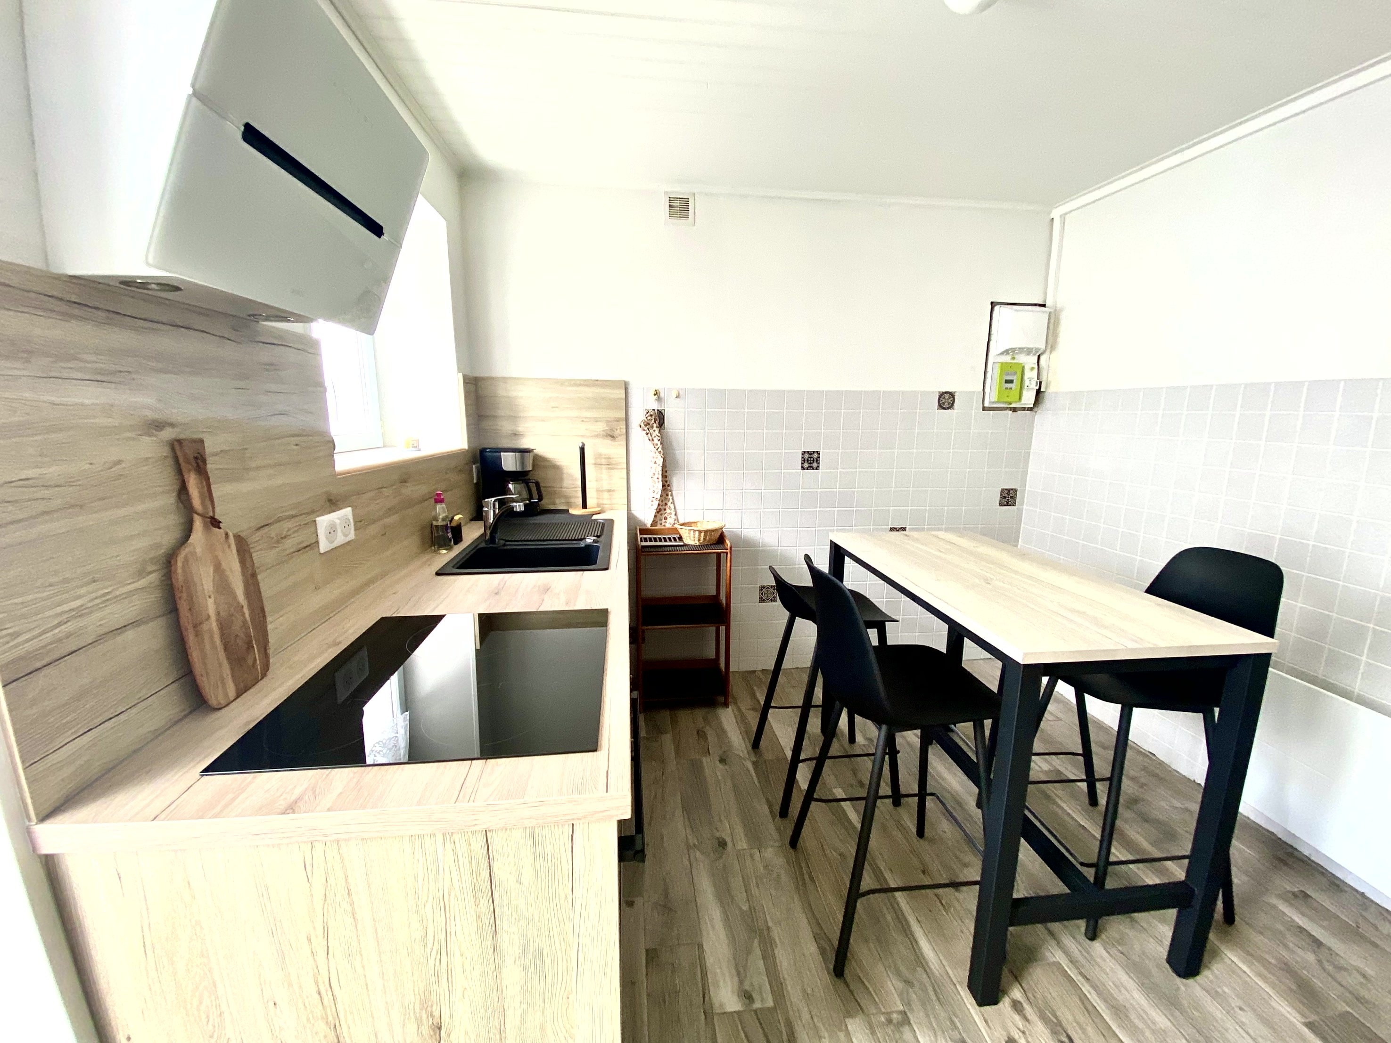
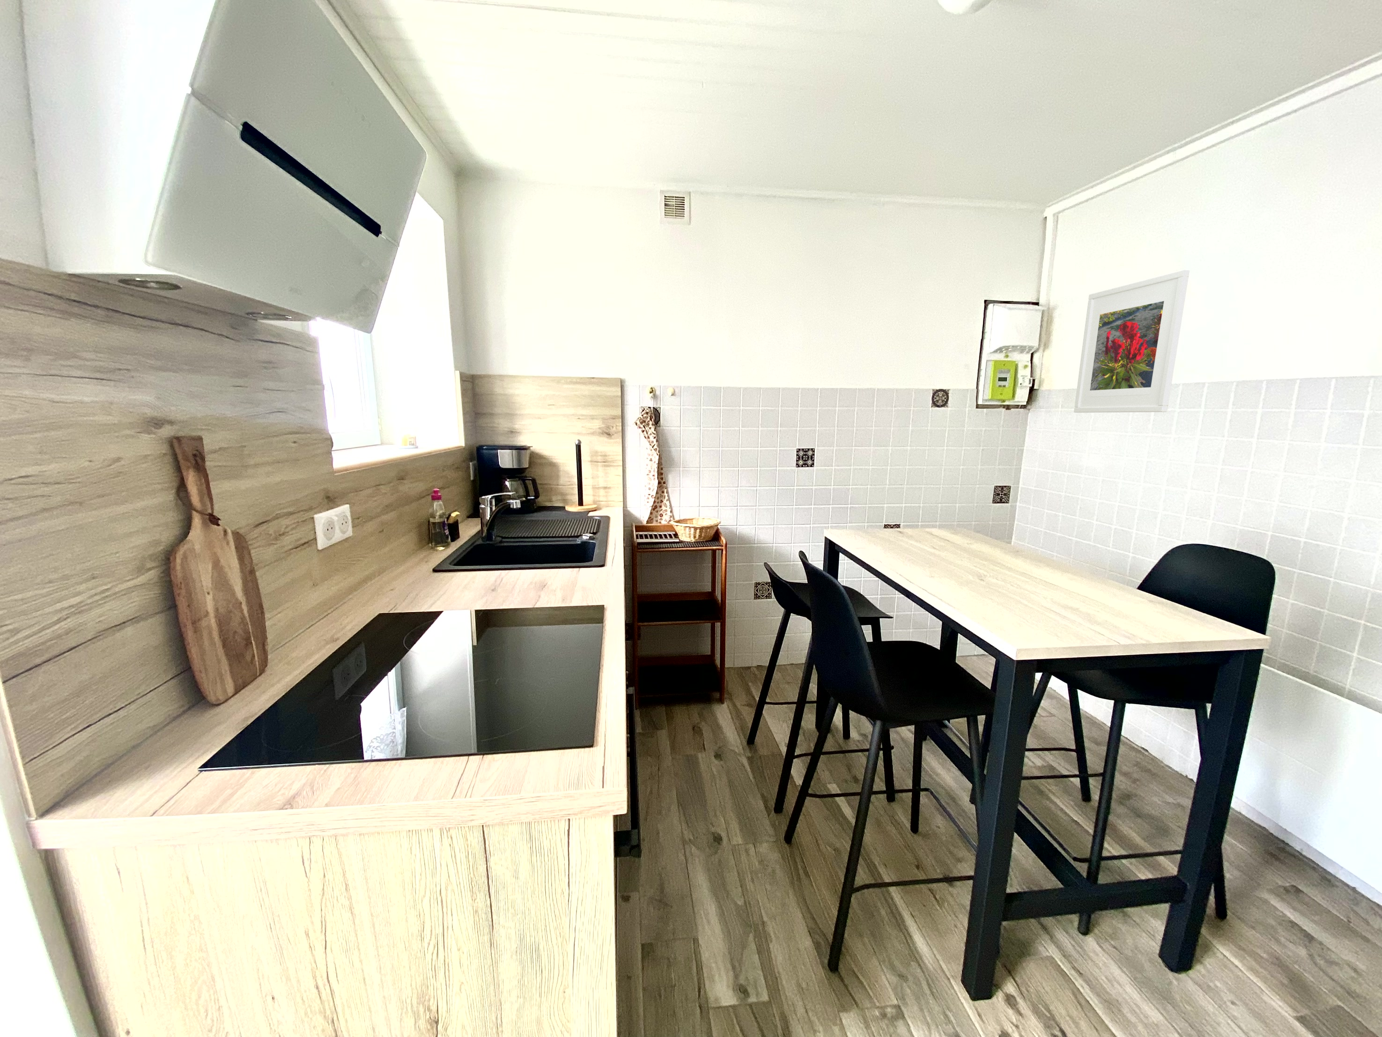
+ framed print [1074,269,1190,413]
